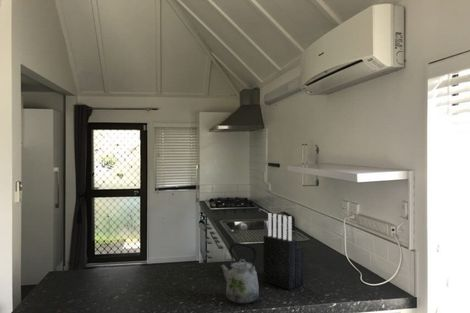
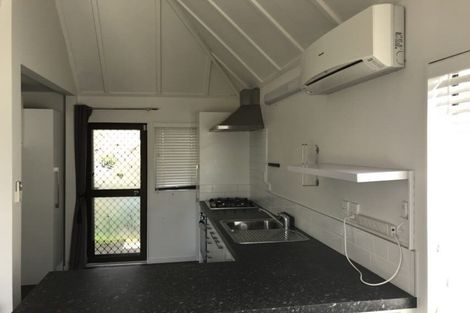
- knife block [263,212,304,291]
- kettle [219,242,260,305]
